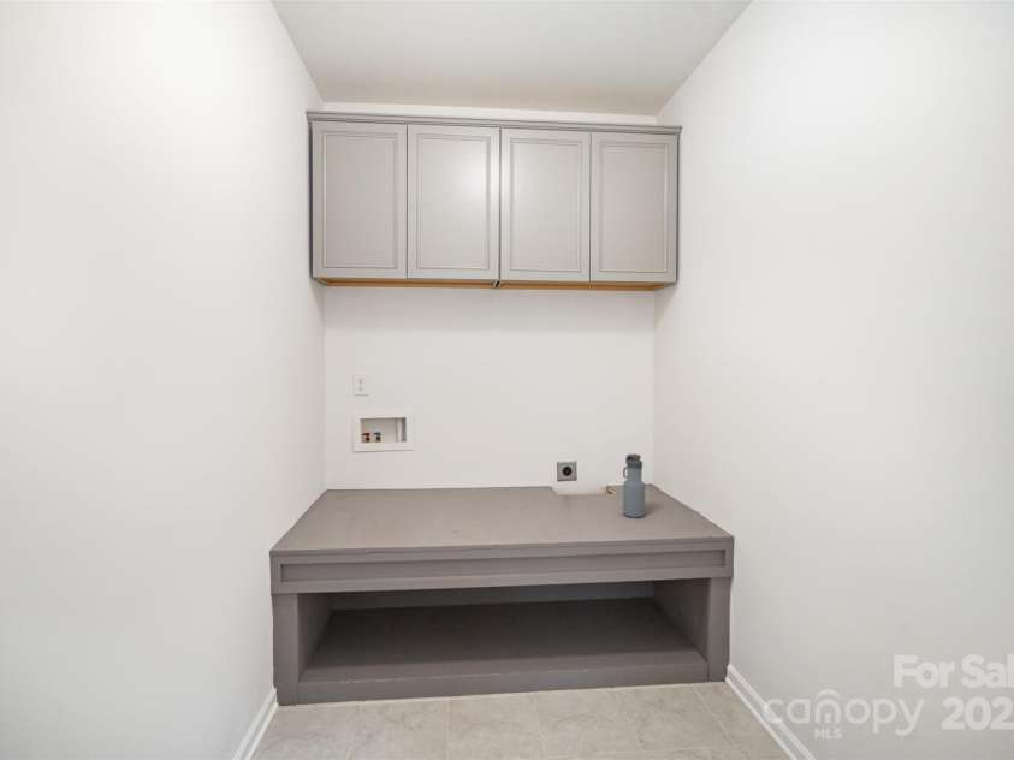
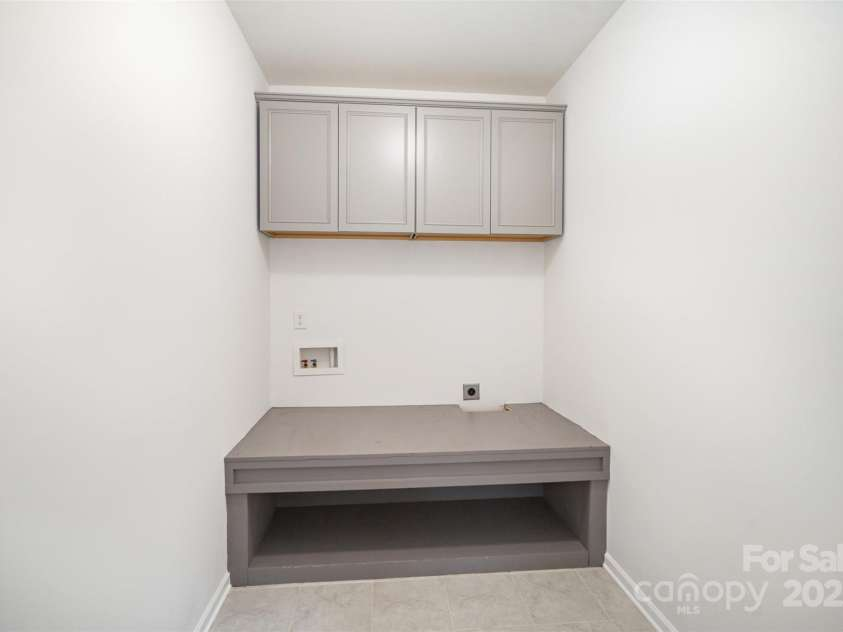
- water bottle [622,453,646,518]
